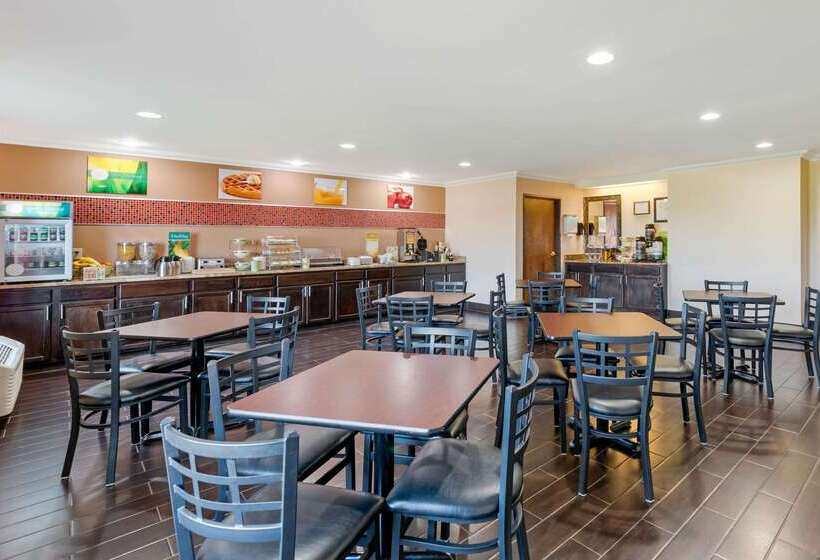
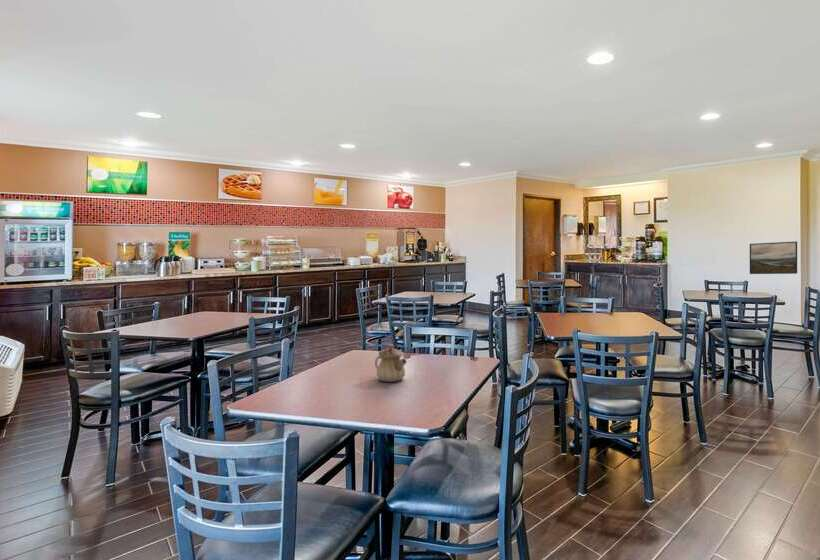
+ teapot [374,343,408,383]
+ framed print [749,241,798,275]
